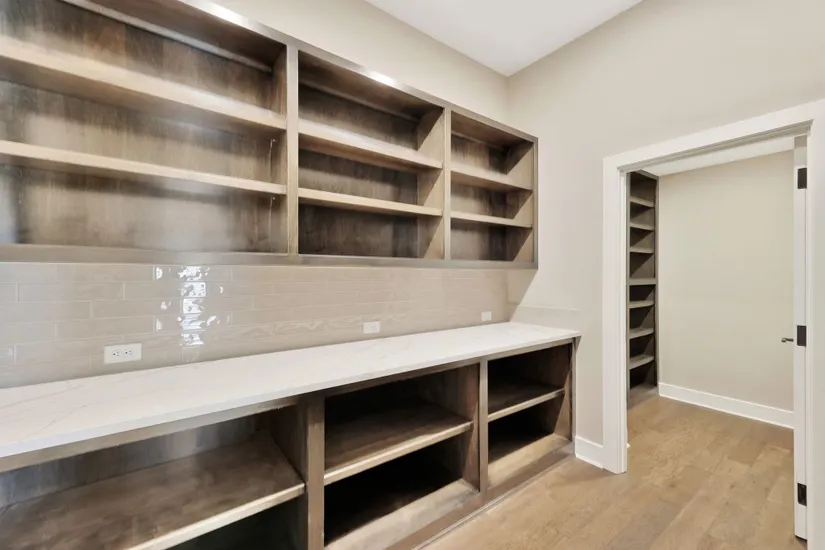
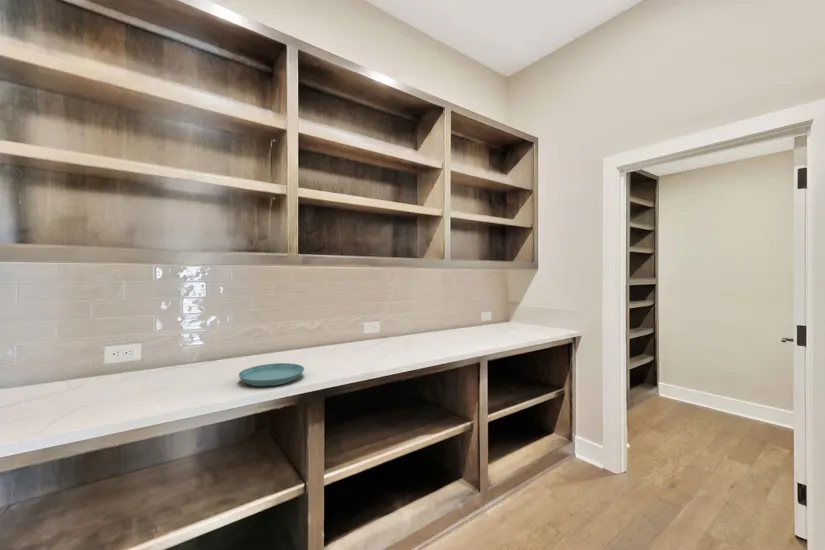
+ saucer [238,362,305,387]
